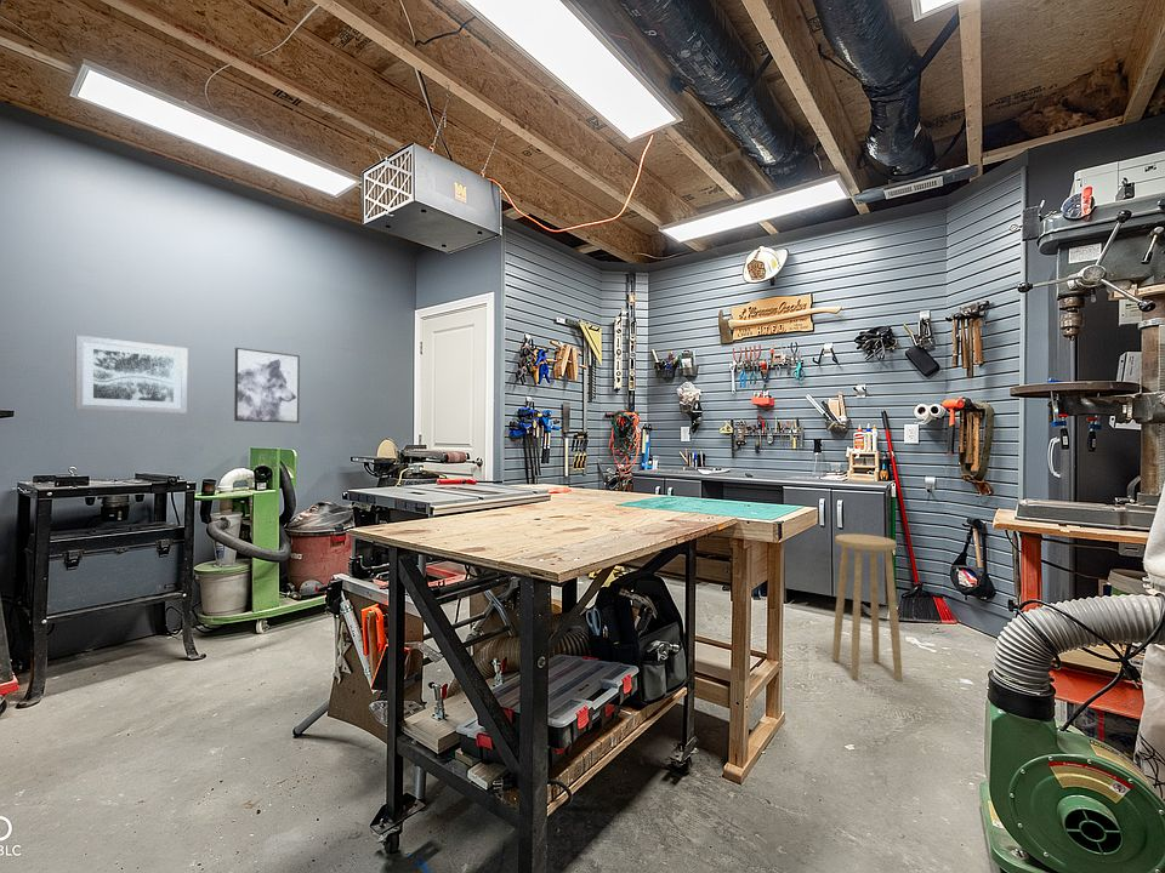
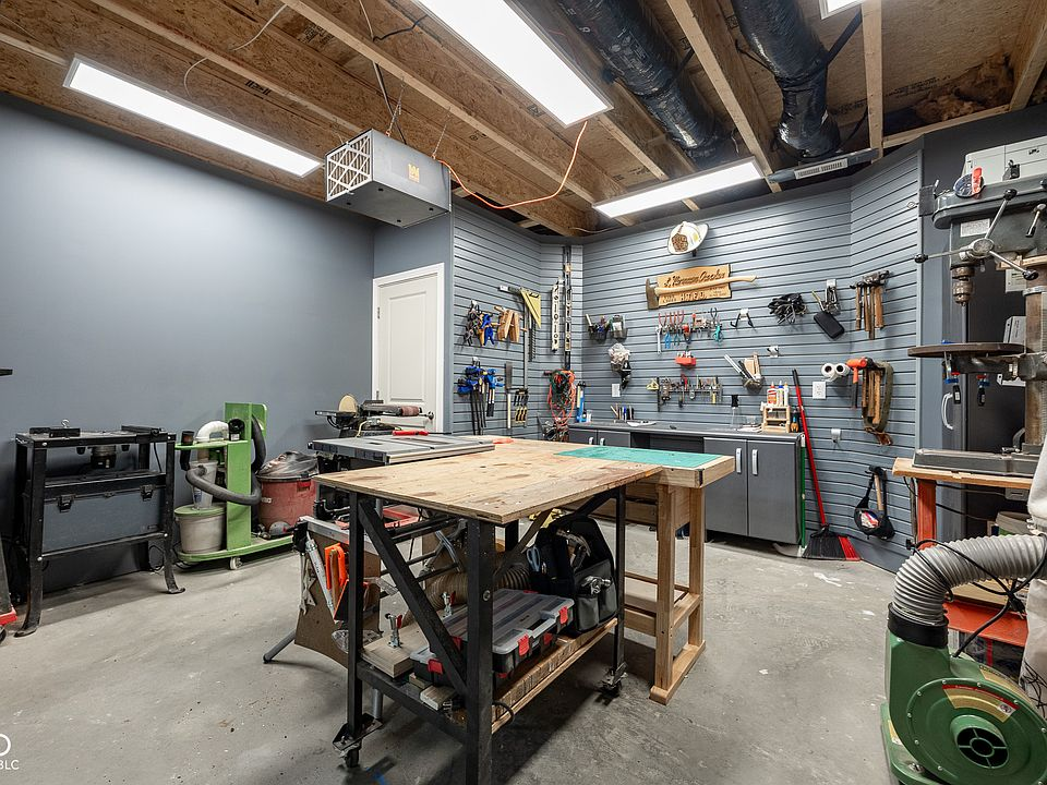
- stool [831,532,903,683]
- wall art [233,347,301,424]
- wall art [74,335,188,415]
